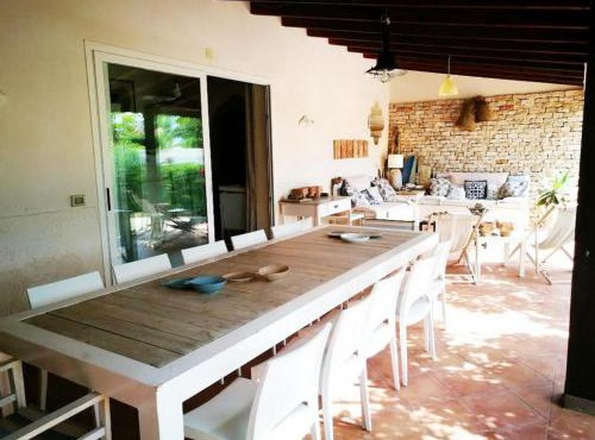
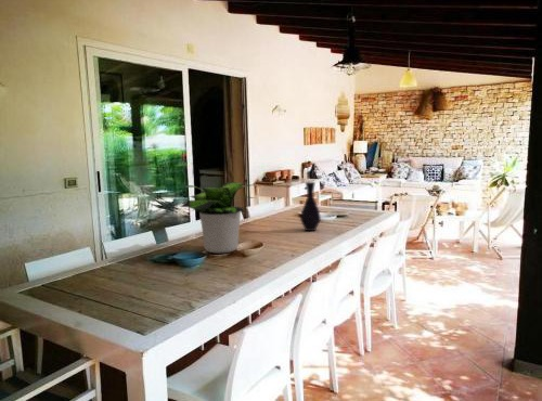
+ potted plant [179,181,256,254]
+ vase [299,181,322,232]
